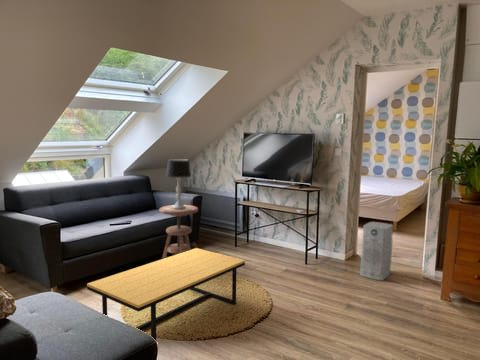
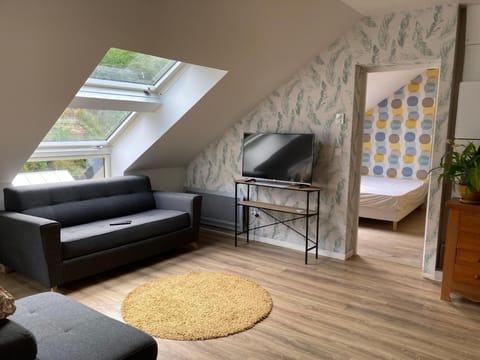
- side table [158,204,199,259]
- table lamp [165,158,192,209]
- coffee table [86,247,246,341]
- air purifier [359,221,394,282]
